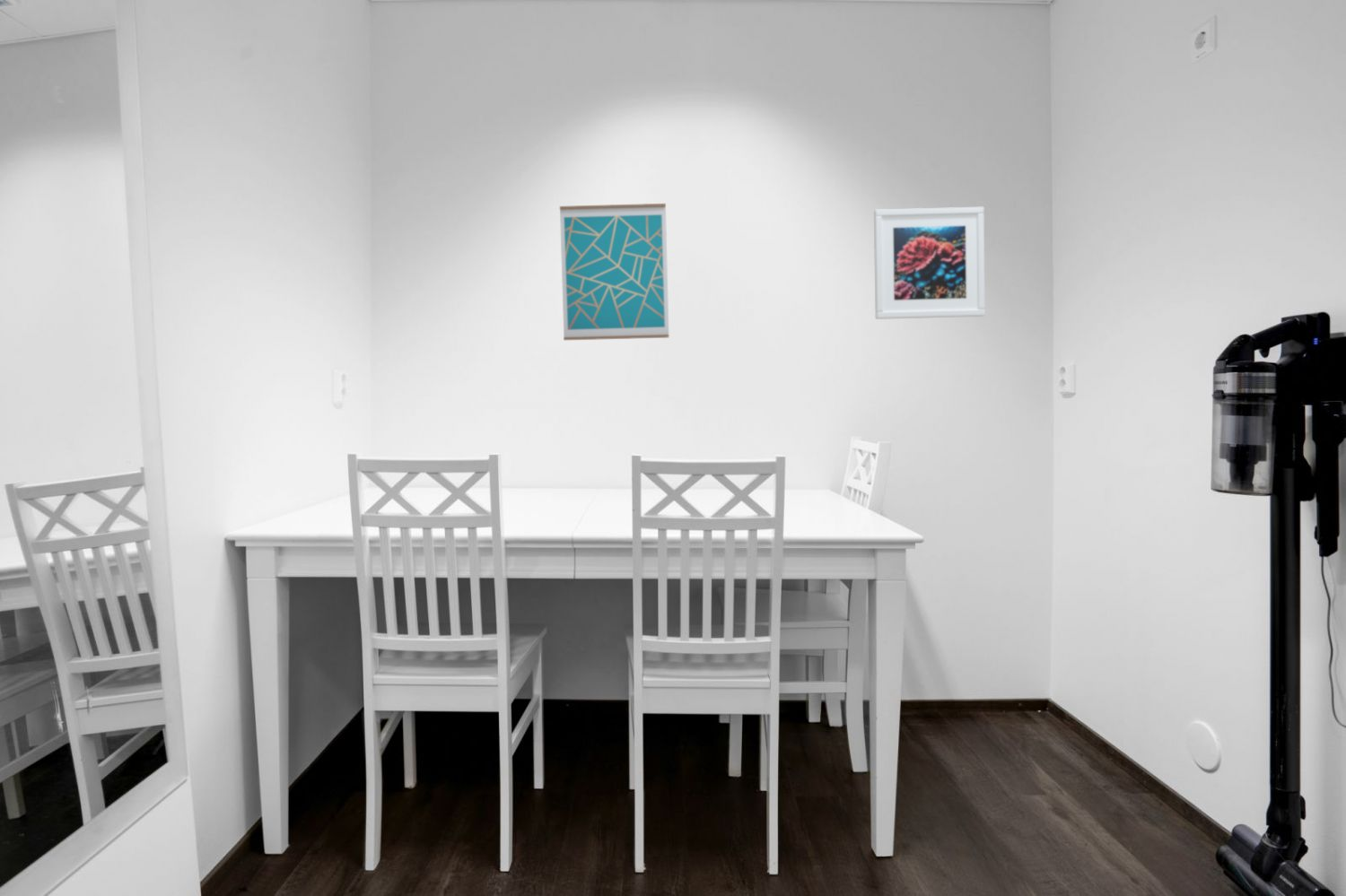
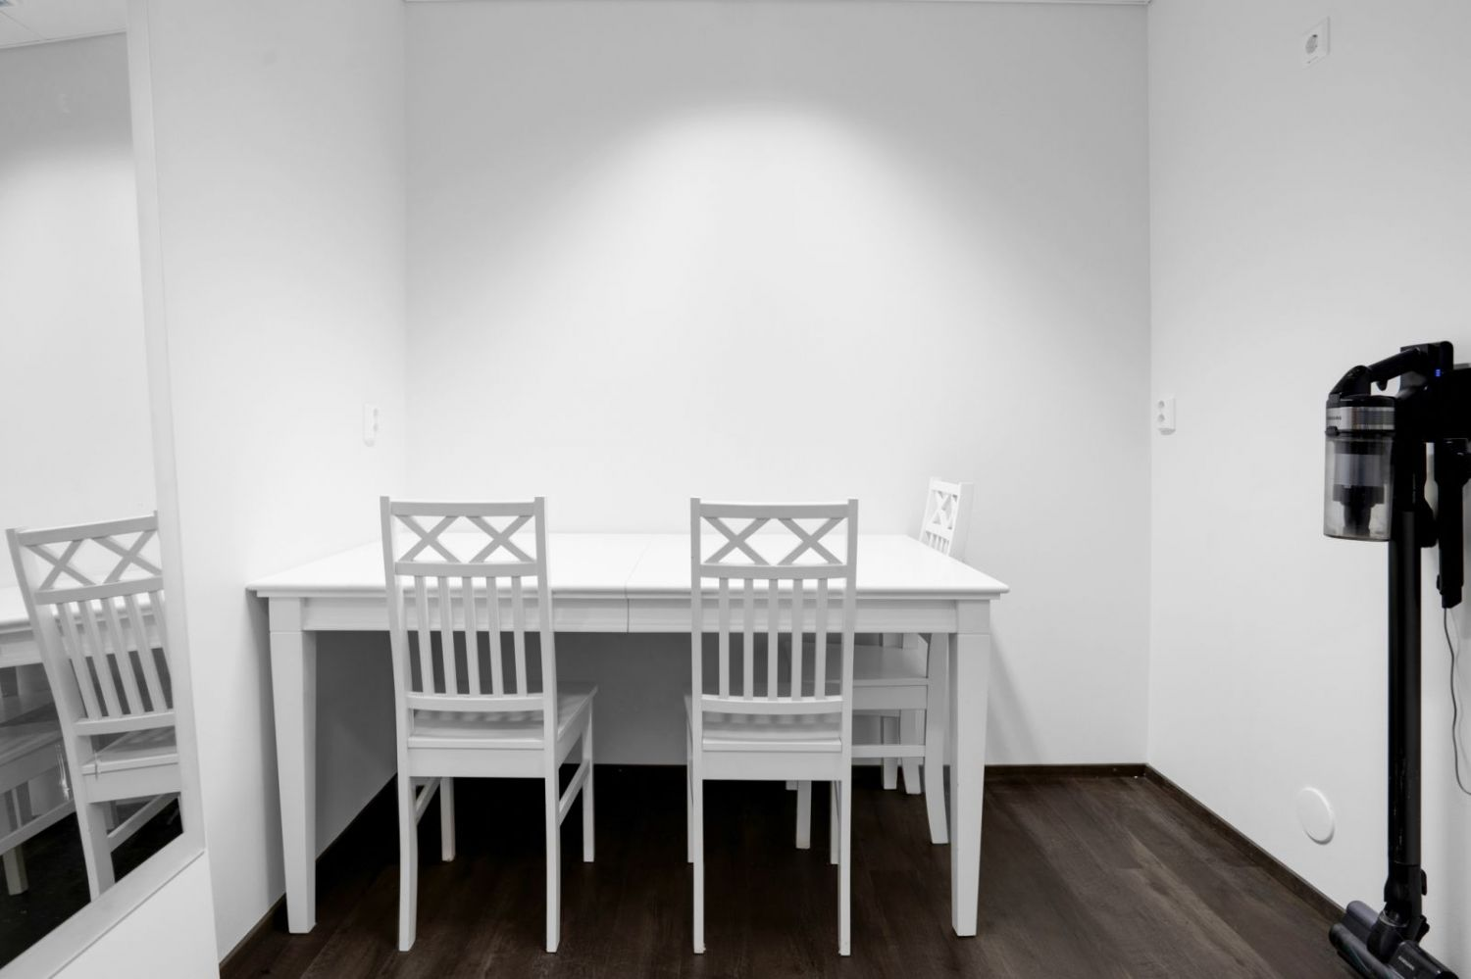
- wall art [559,203,670,341]
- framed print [873,206,985,320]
